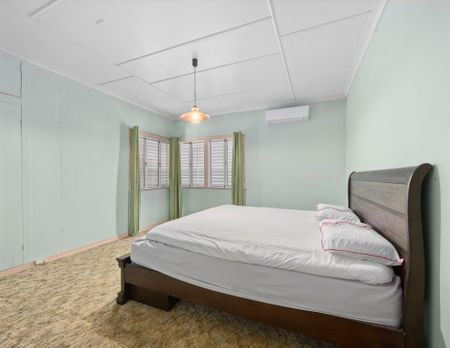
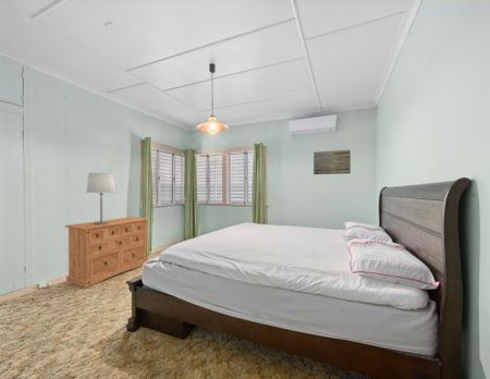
+ dresser [64,216,150,289]
+ wall art [313,149,352,175]
+ lamp [85,172,117,224]
